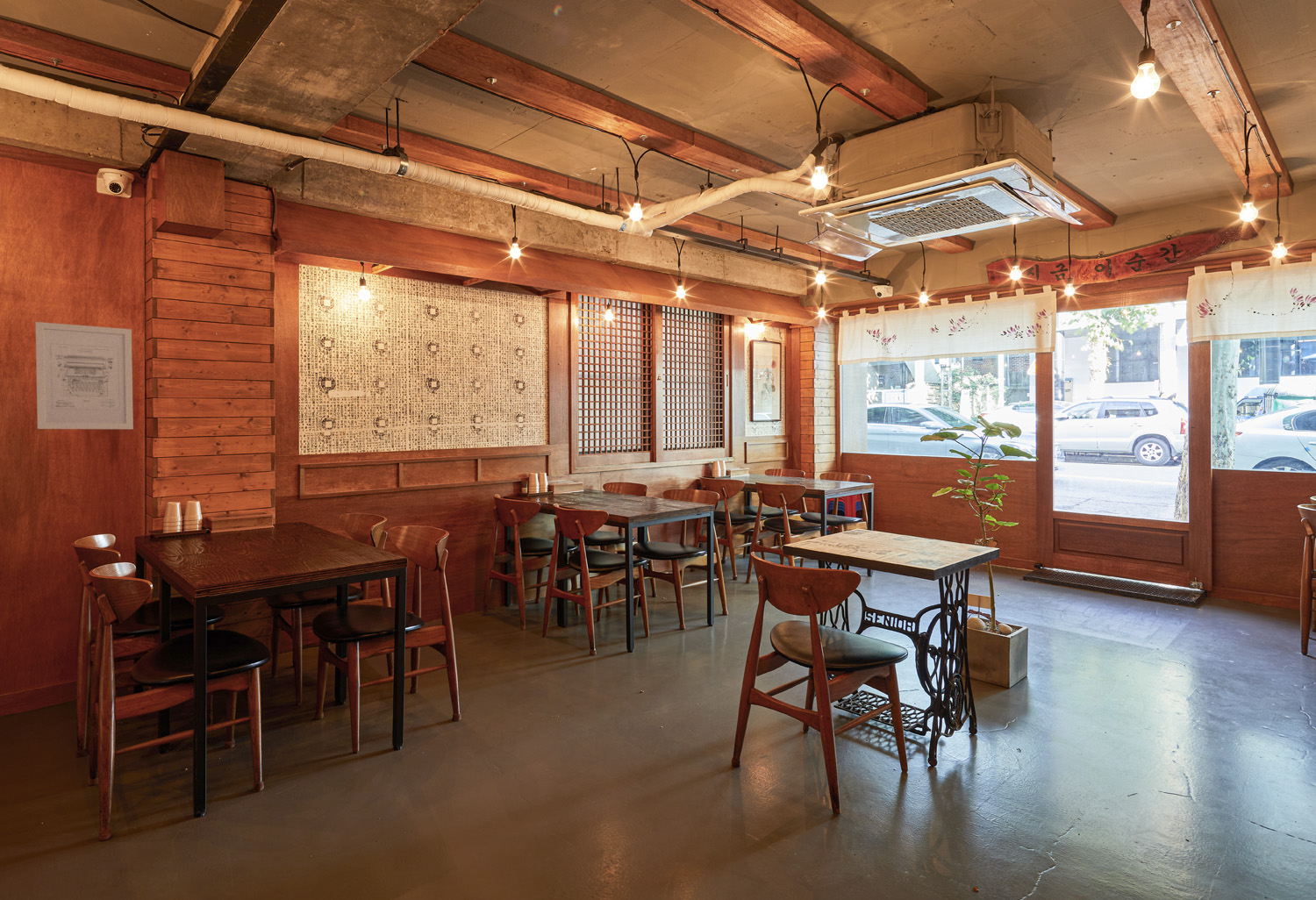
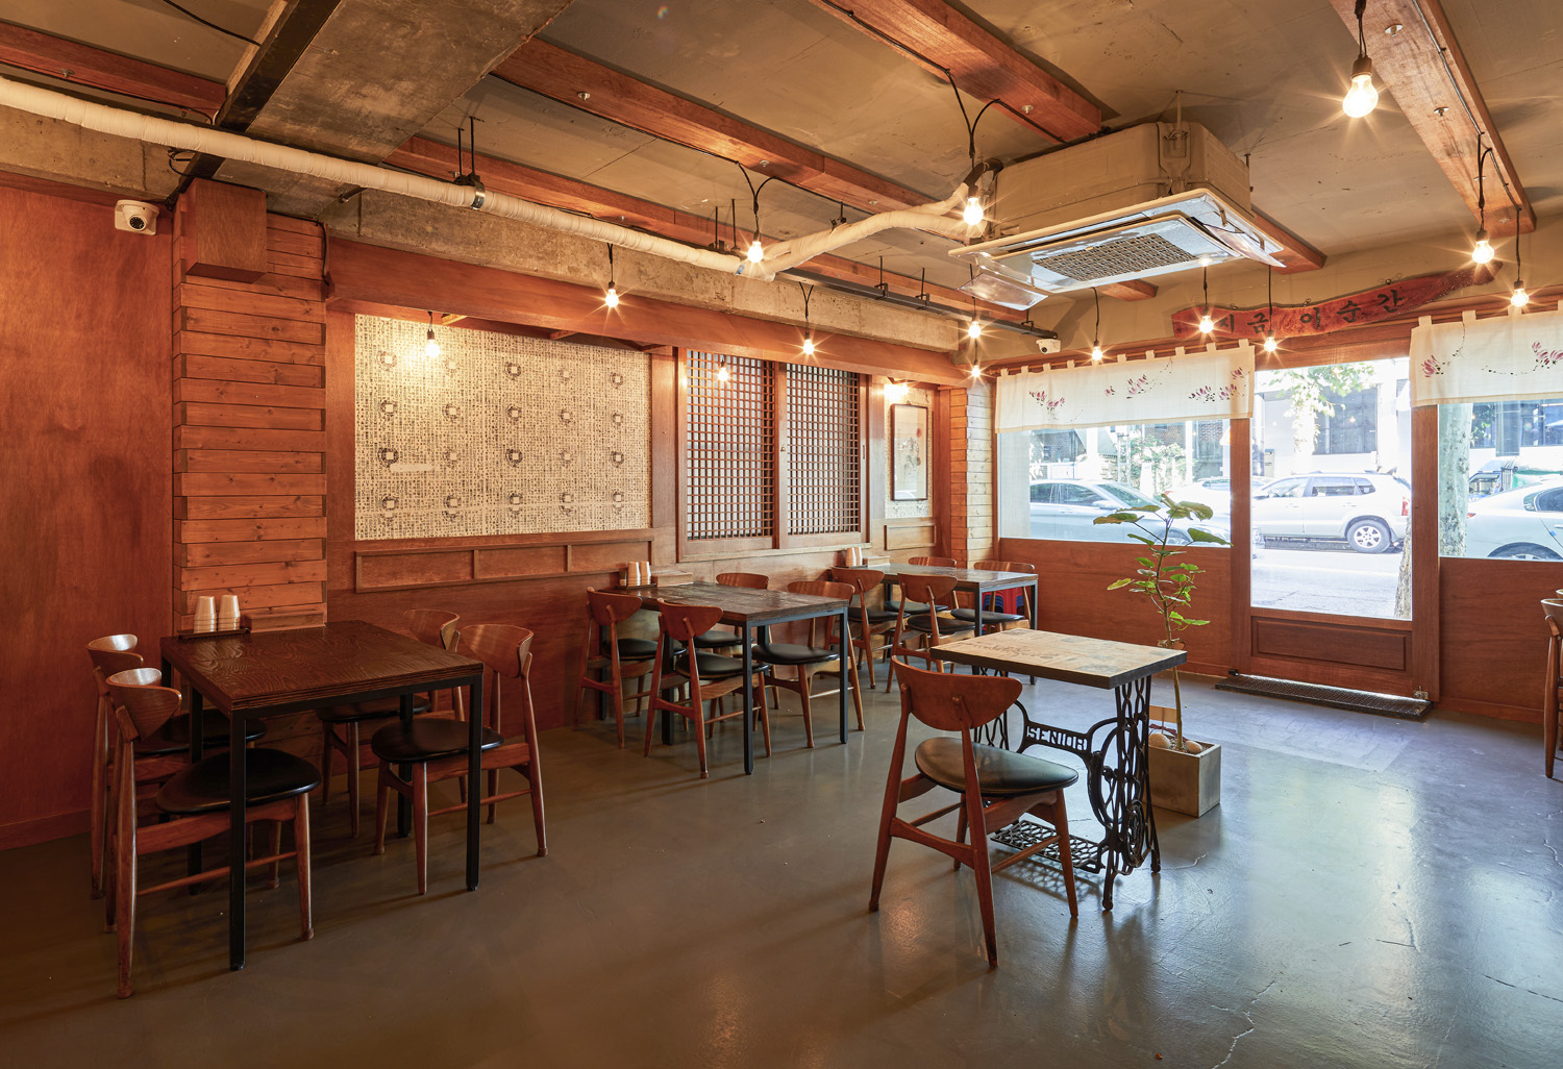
- wall art [35,321,134,430]
